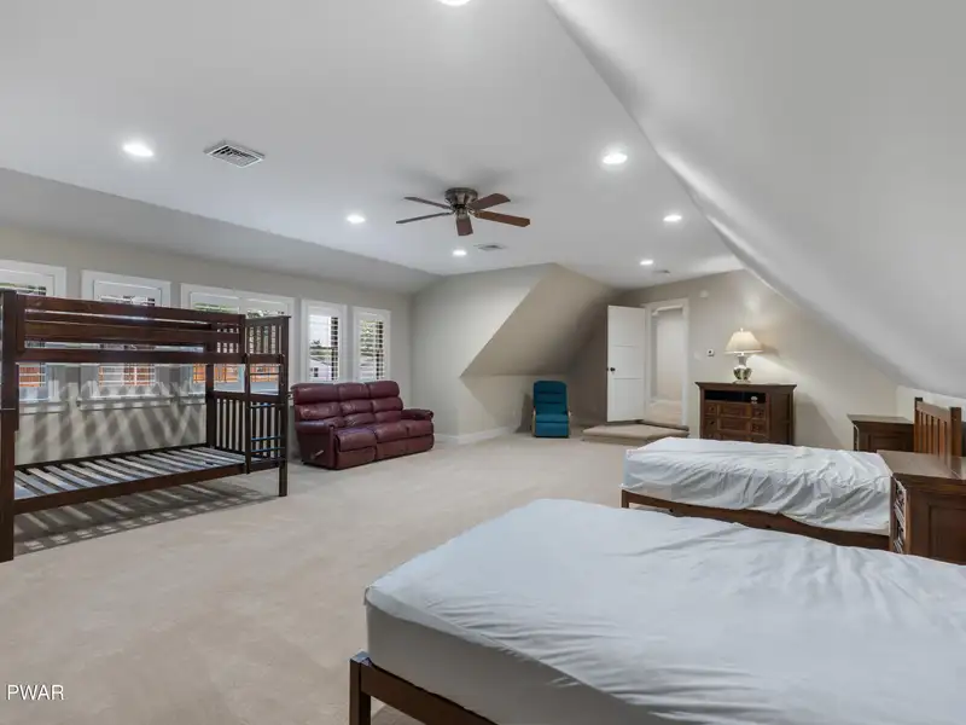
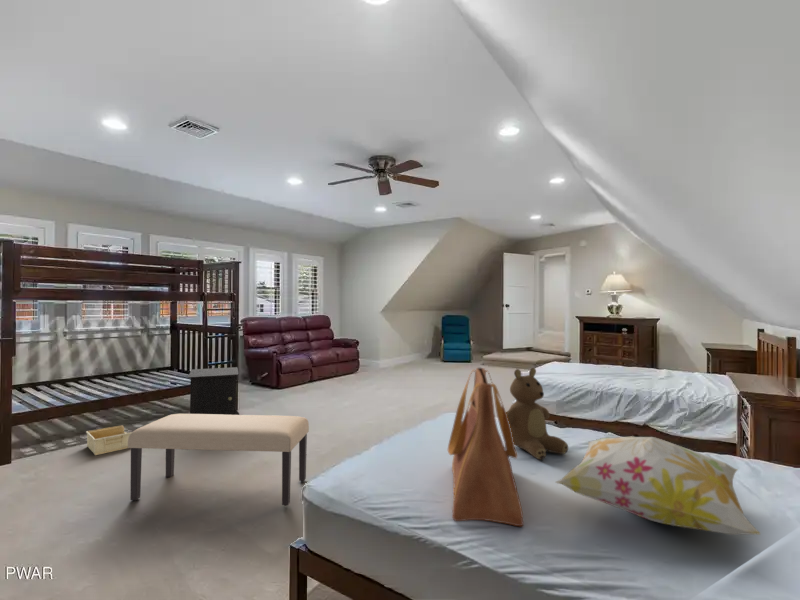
+ tote bag [447,367,525,527]
+ nightstand [187,366,241,415]
+ decorative pillow [555,435,761,536]
+ teddy bear [506,367,569,460]
+ bench [127,413,310,507]
+ storage bin [85,424,133,456]
